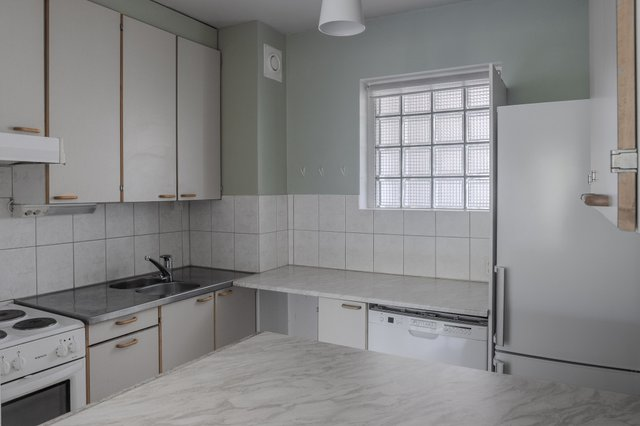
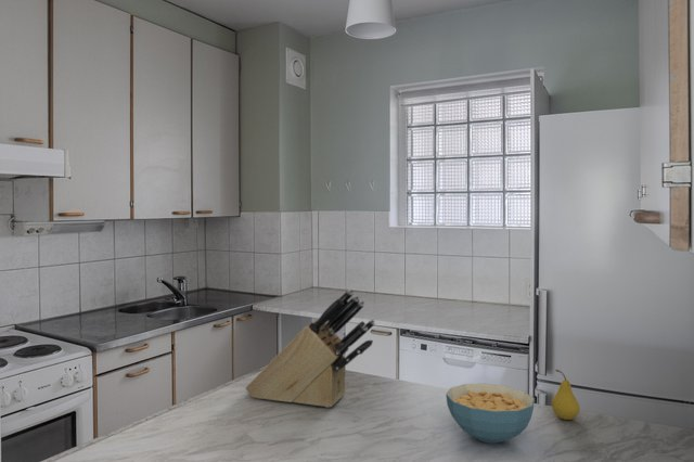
+ knife block [244,288,376,409]
+ fruit [551,369,581,421]
+ cereal bowl [445,383,536,445]
